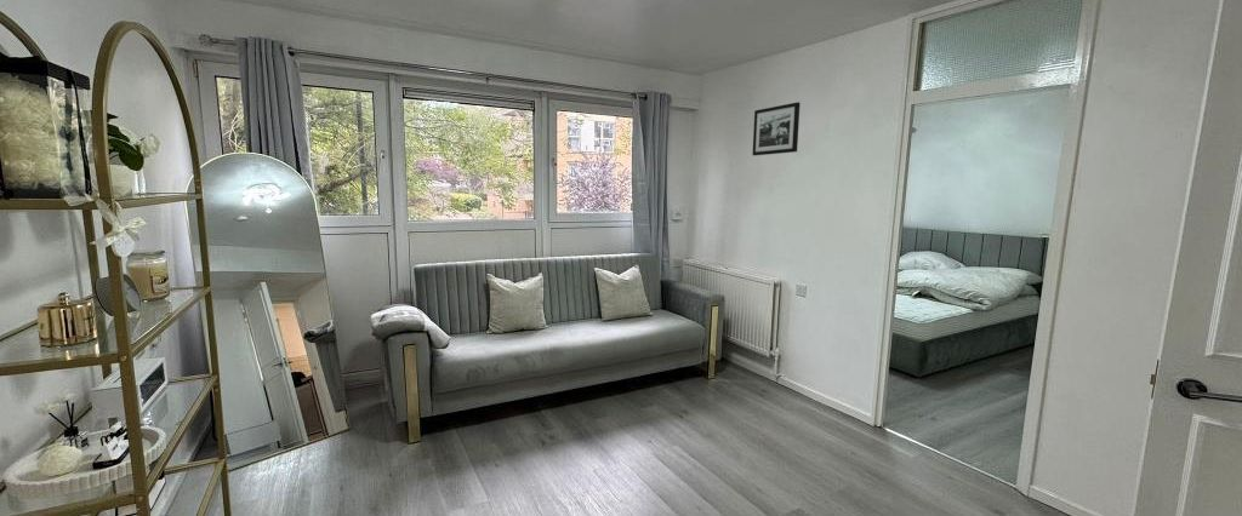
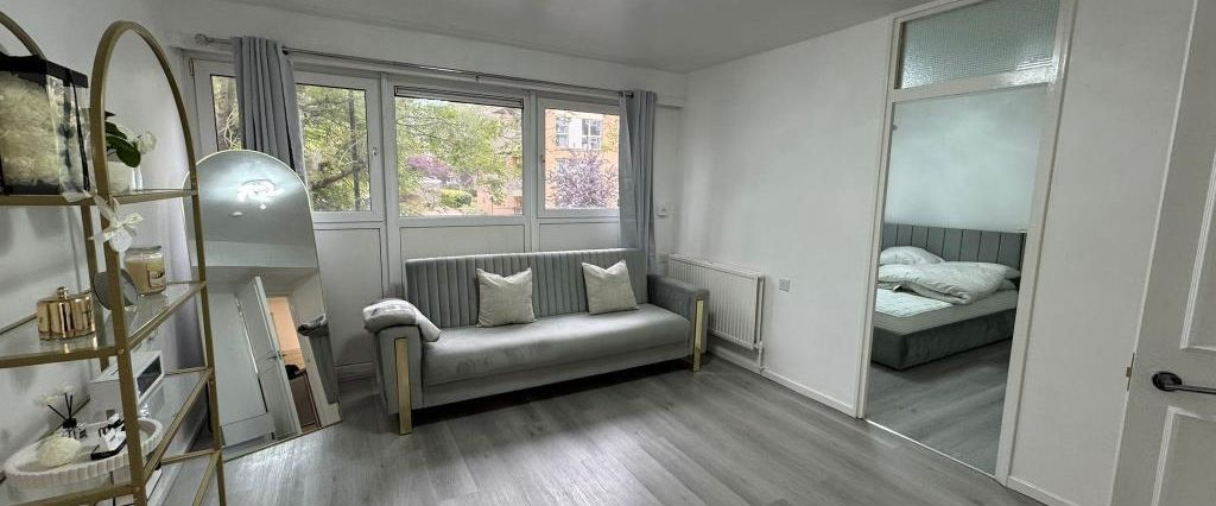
- picture frame [751,101,802,156]
